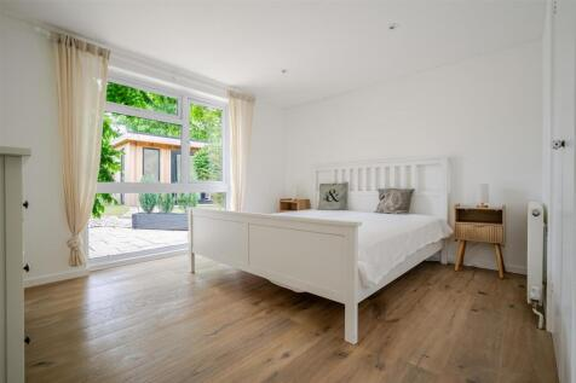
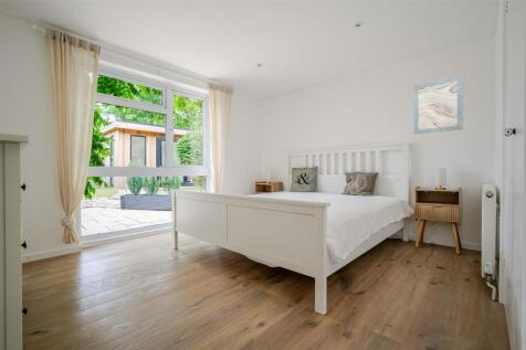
+ wall art [413,75,464,135]
